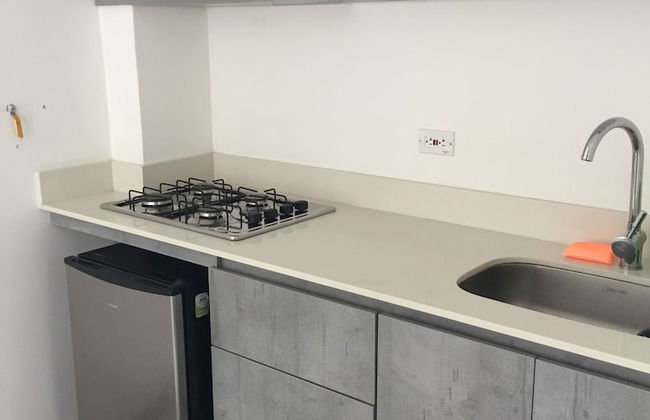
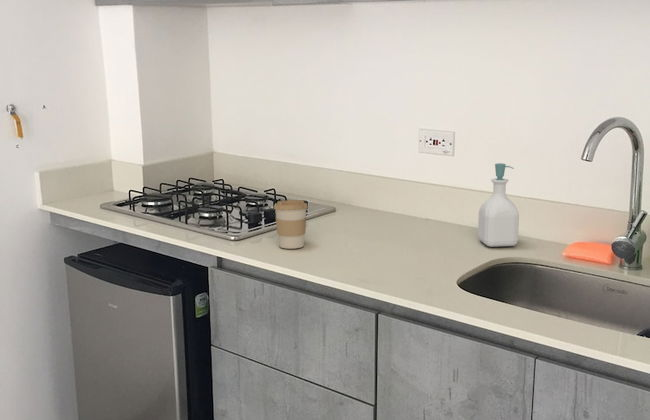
+ coffee cup [273,199,309,250]
+ soap bottle [477,162,520,248]
